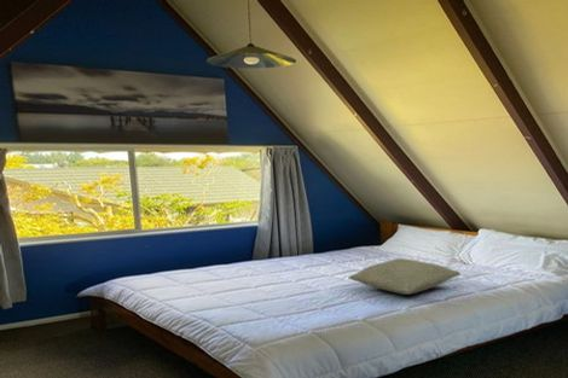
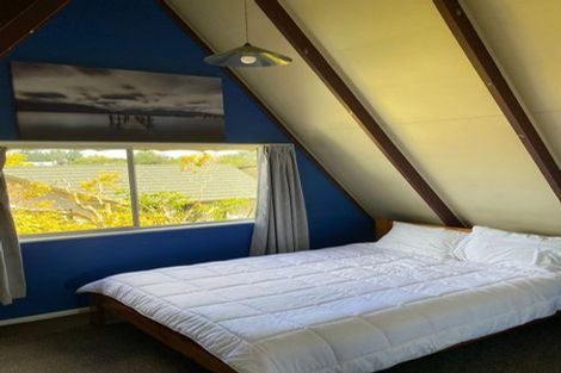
- pillow [348,257,462,296]
